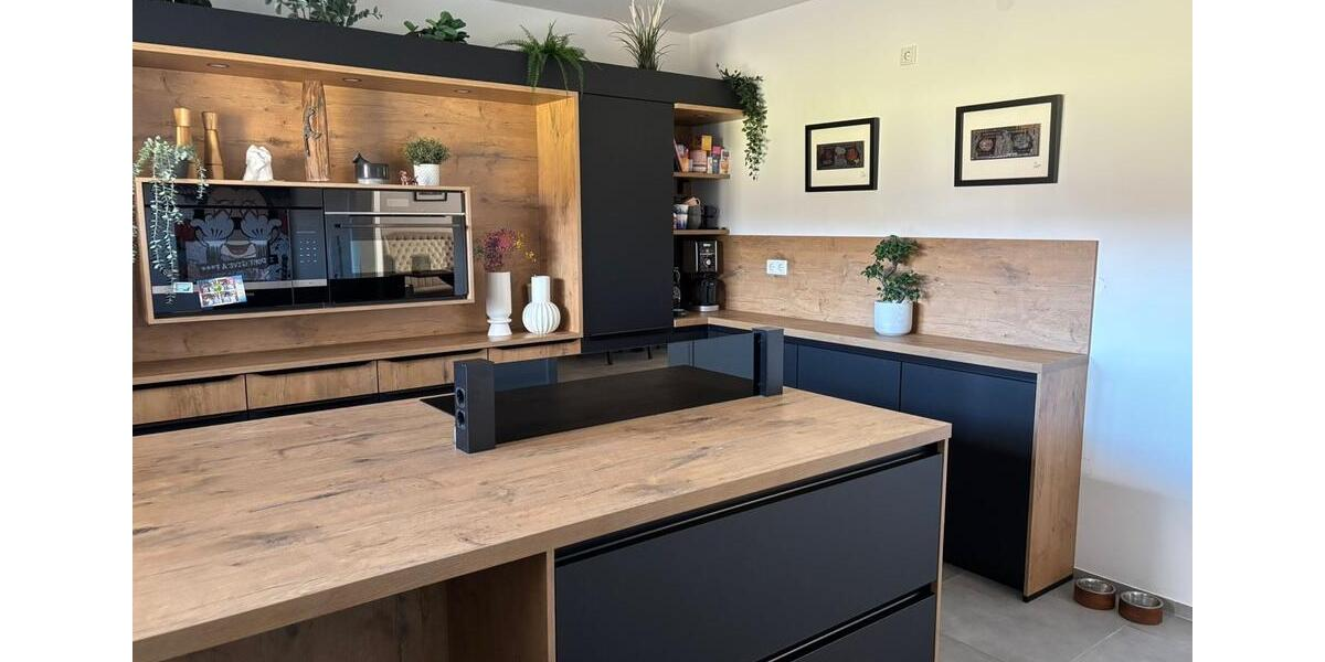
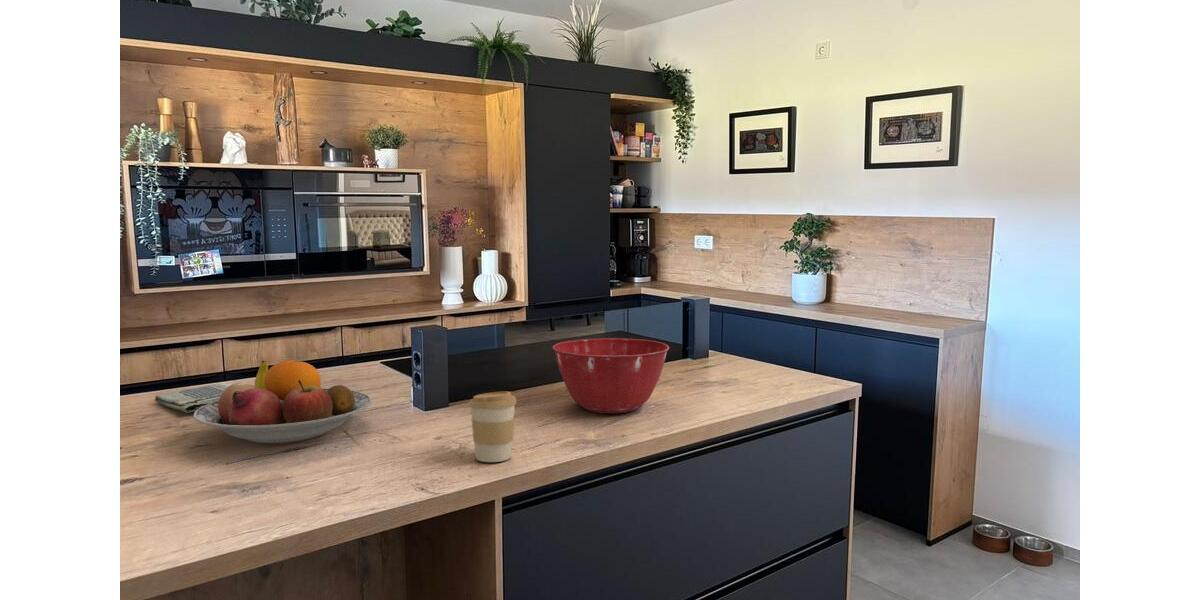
+ fruit bowl [193,359,372,445]
+ mixing bowl [552,337,670,414]
+ dish towel [154,382,232,414]
+ coffee cup [468,391,518,463]
